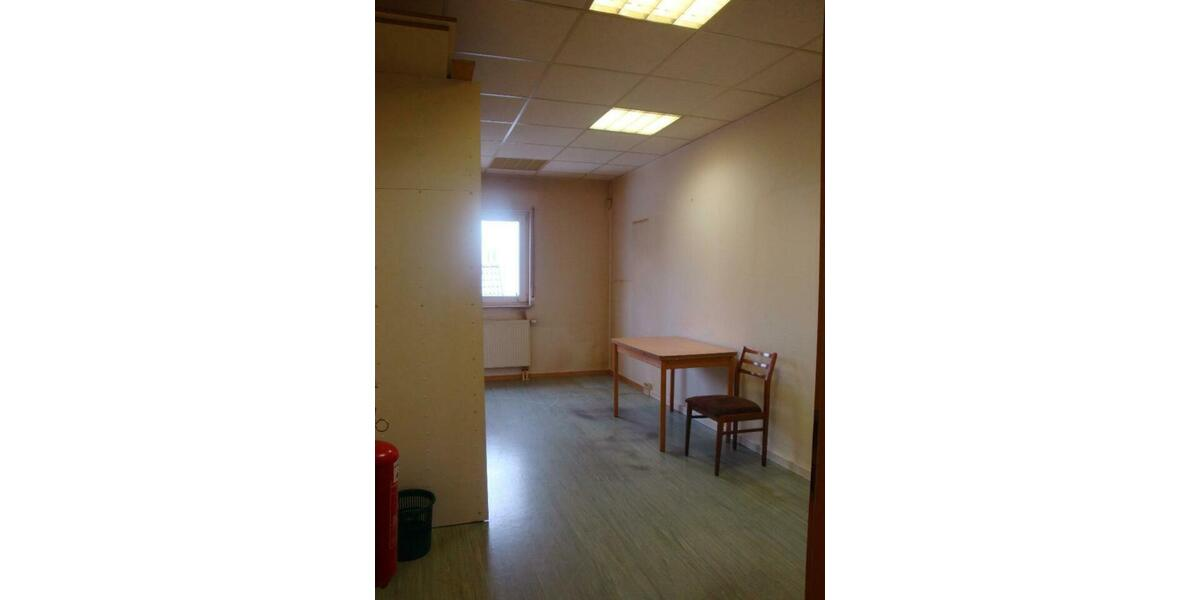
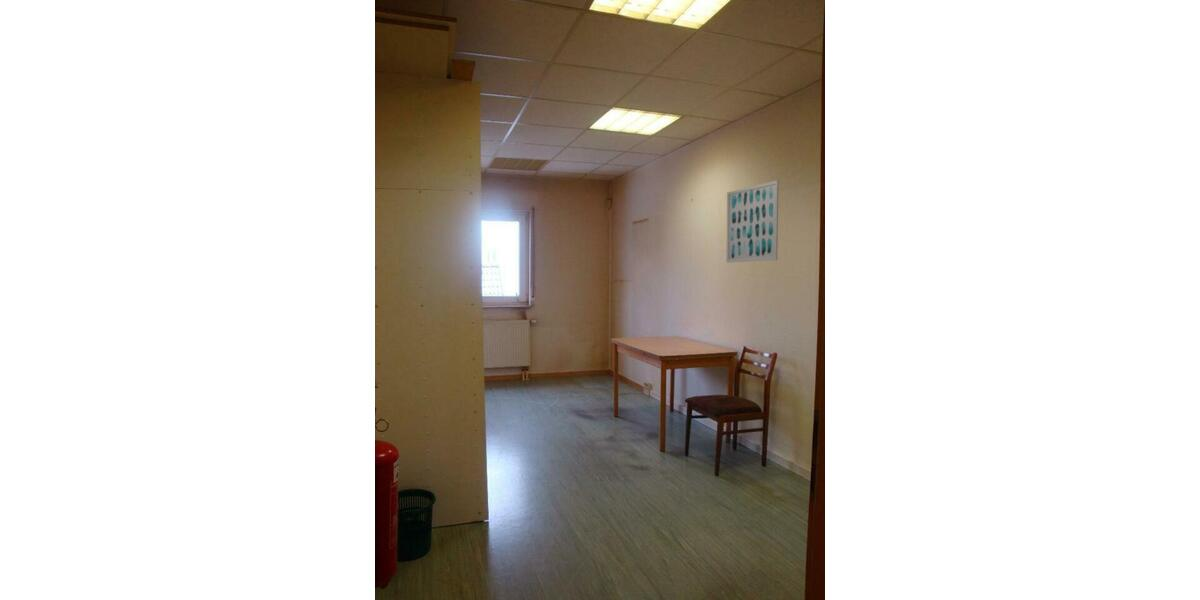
+ wall art [725,179,779,264]
